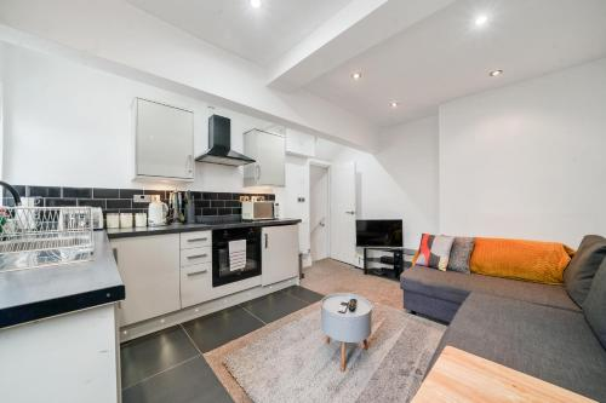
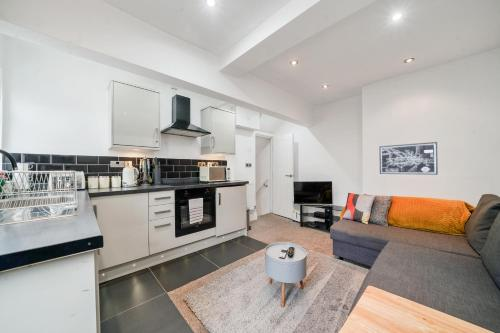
+ wall art [378,141,439,176]
